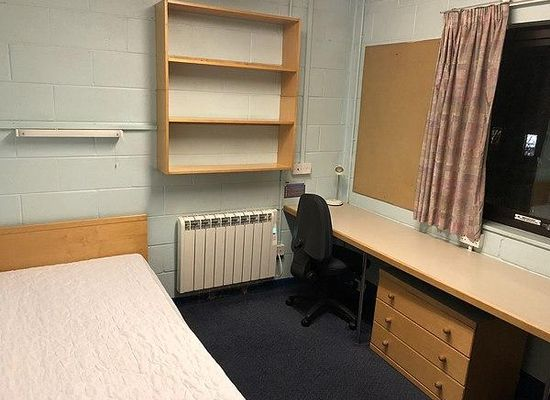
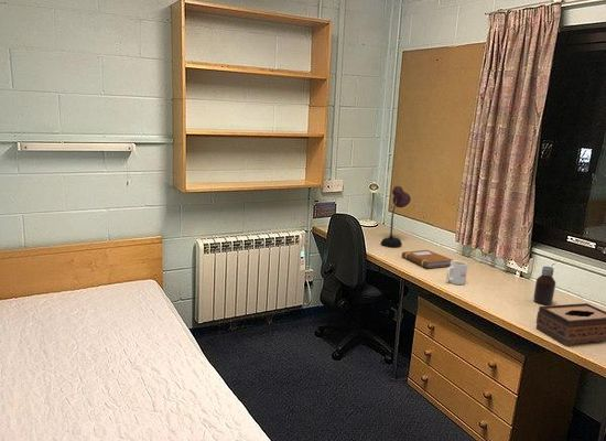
+ mug [445,259,468,286]
+ tissue box [535,302,606,346]
+ bottle [532,265,556,305]
+ desk lamp [380,185,412,248]
+ notebook [401,249,454,269]
